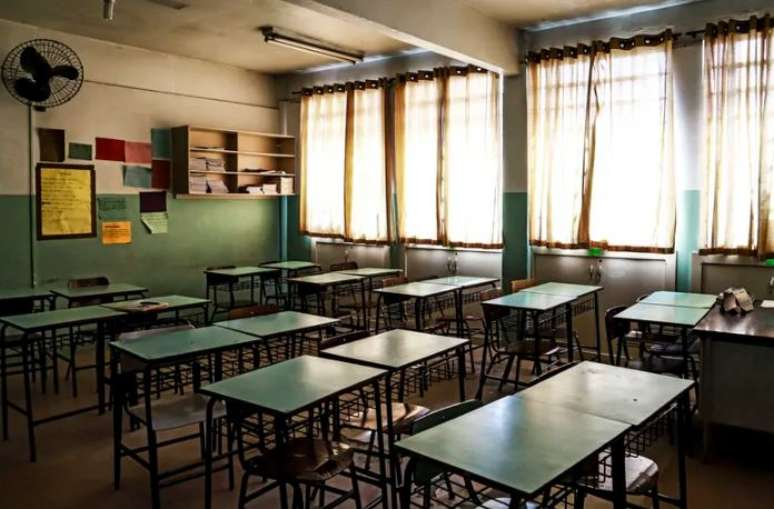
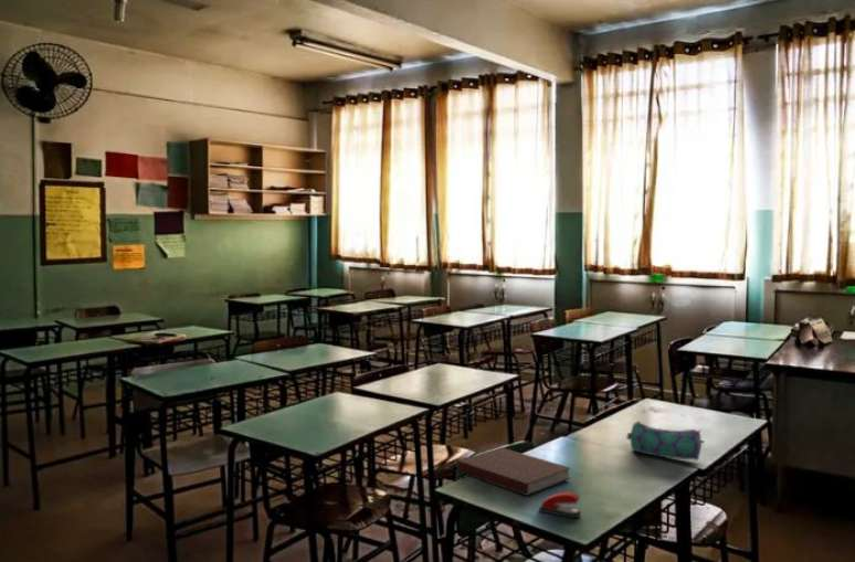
+ stapler [538,490,582,519]
+ pencil case [625,420,703,462]
+ notebook [456,446,572,497]
